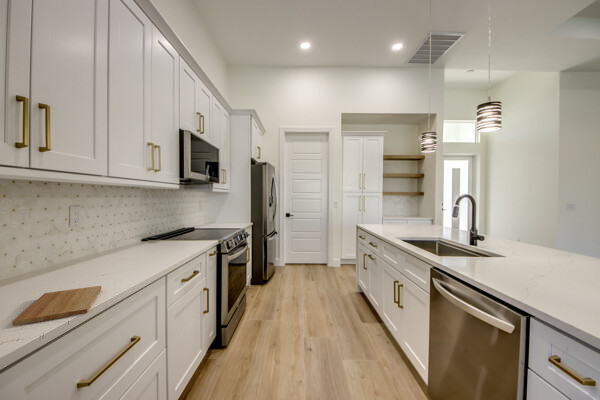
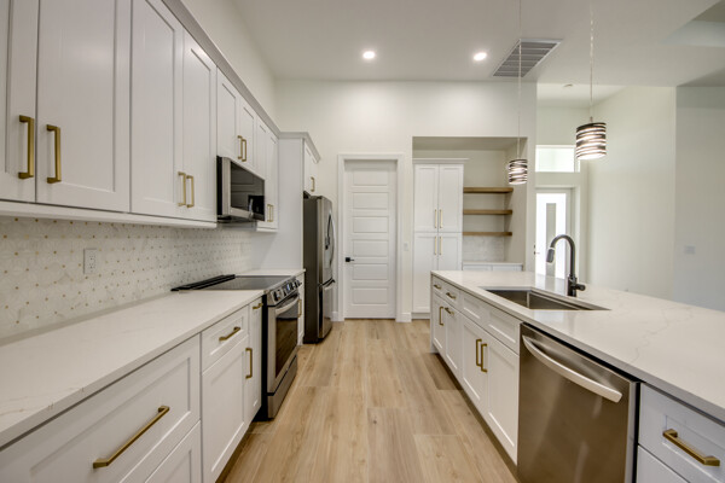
- cutting board [12,285,102,327]
